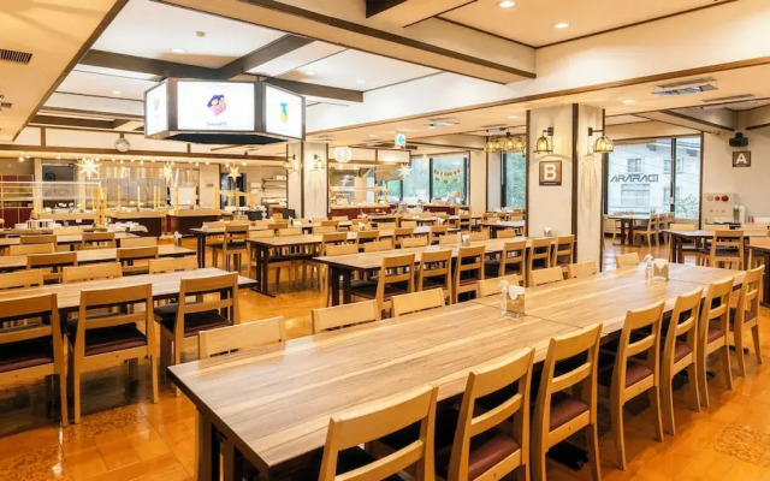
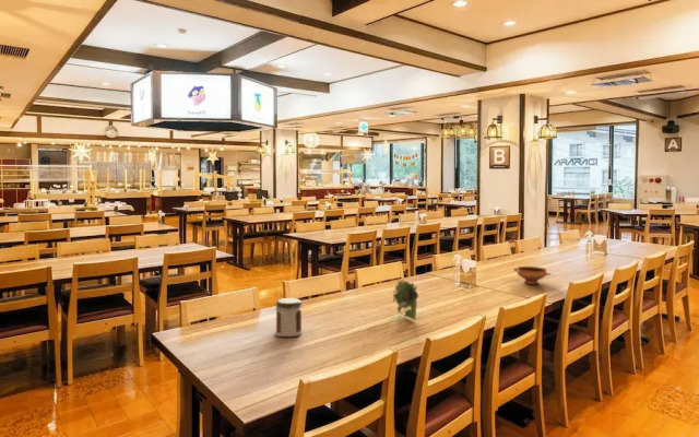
+ jar [274,297,303,338]
+ succulent plant [392,279,419,321]
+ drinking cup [512,265,553,285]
